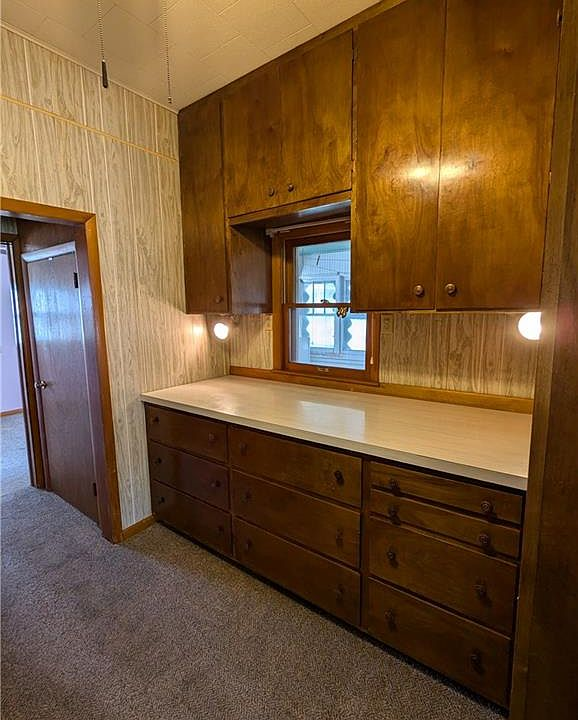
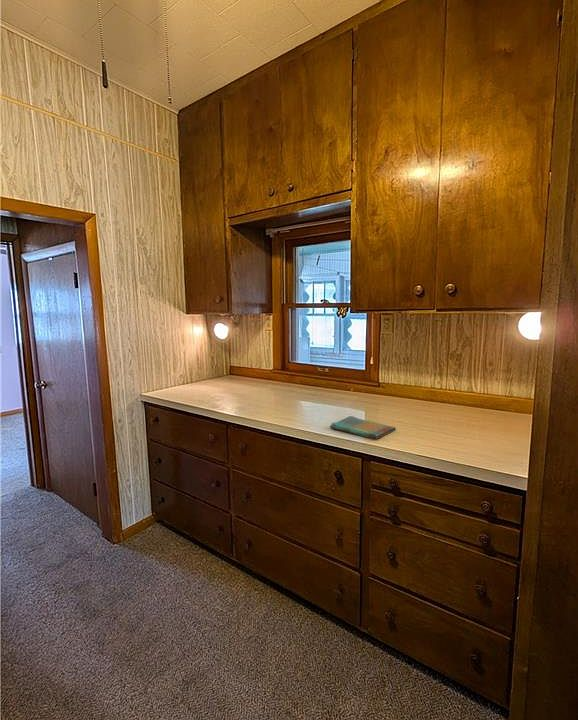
+ dish towel [329,415,397,440]
